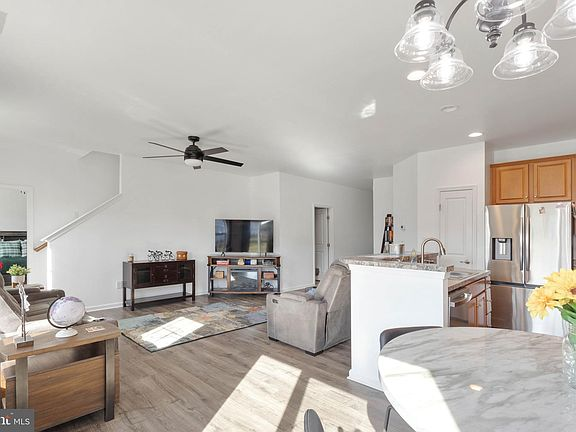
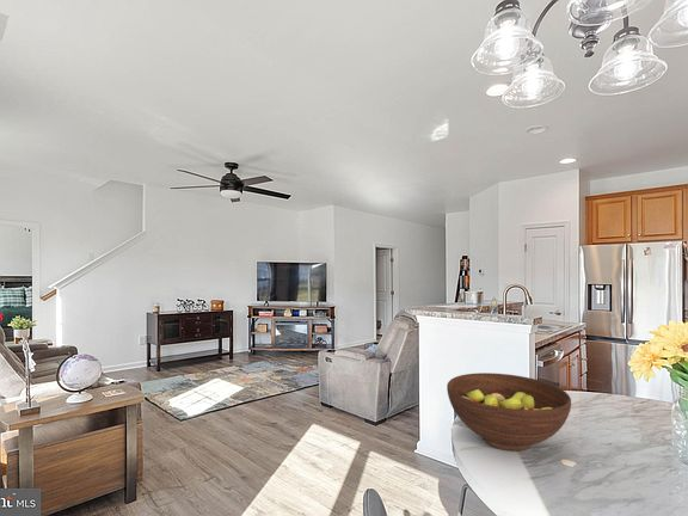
+ fruit bowl [446,371,572,452]
